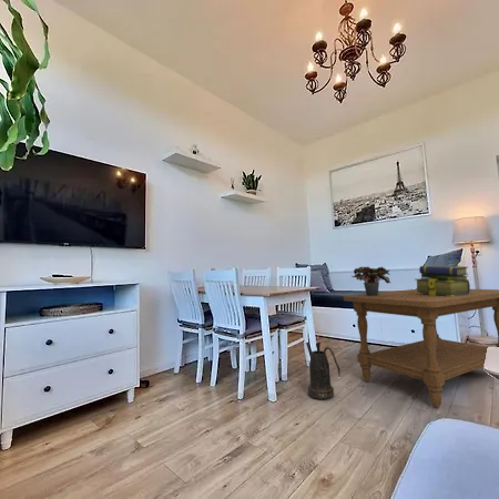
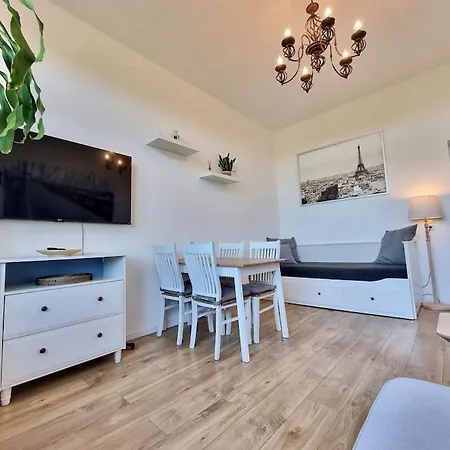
- coffee table [343,288,499,409]
- potted plant [350,265,391,296]
- stack of books [414,264,471,296]
- watering can [305,342,342,400]
